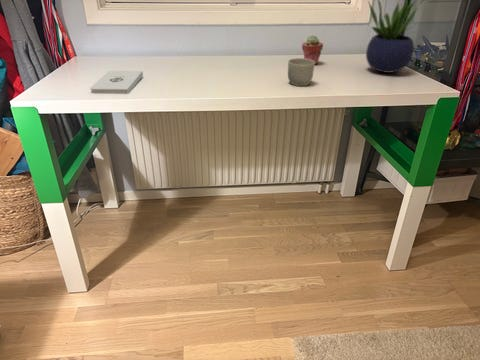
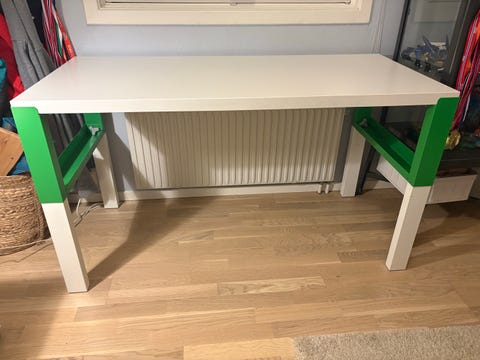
- mug [287,57,315,87]
- potted plant [365,0,425,74]
- notepad [89,70,144,95]
- potted succulent [301,34,324,66]
